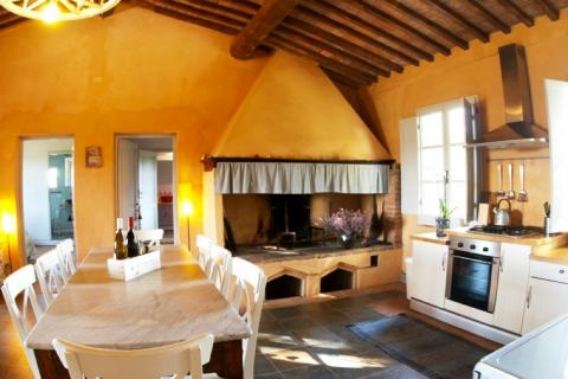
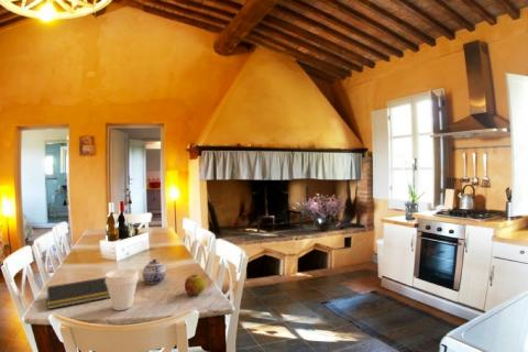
+ notepad [45,276,110,310]
+ fruit [184,274,207,296]
+ cup [105,267,140,311]
+ teapot [142,258,167,285]
